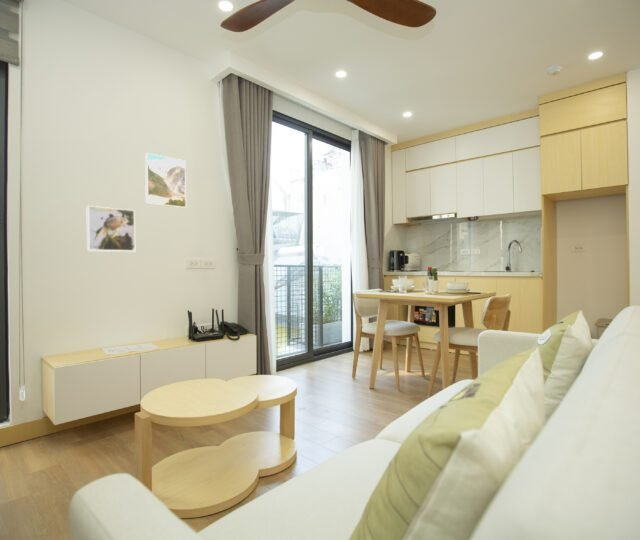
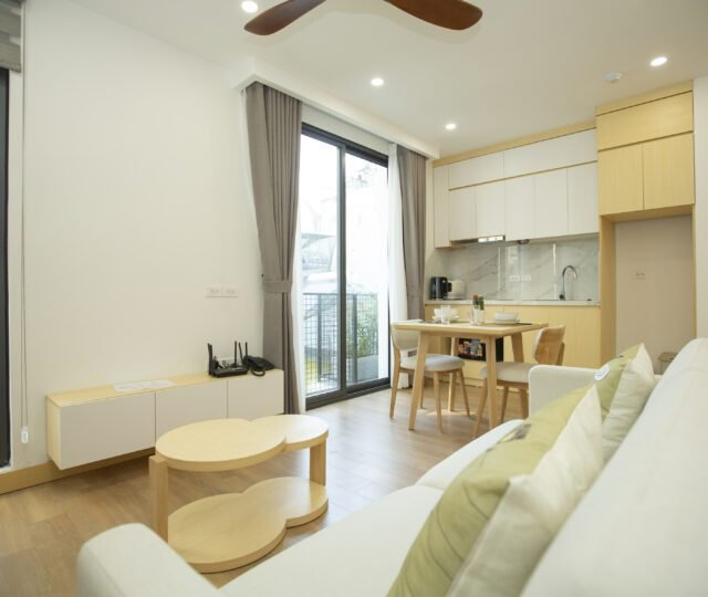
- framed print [85,205,136,253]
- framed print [144,152,187,209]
